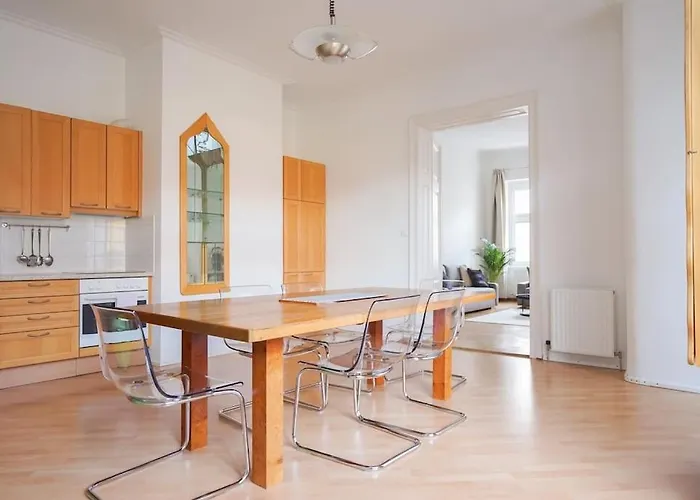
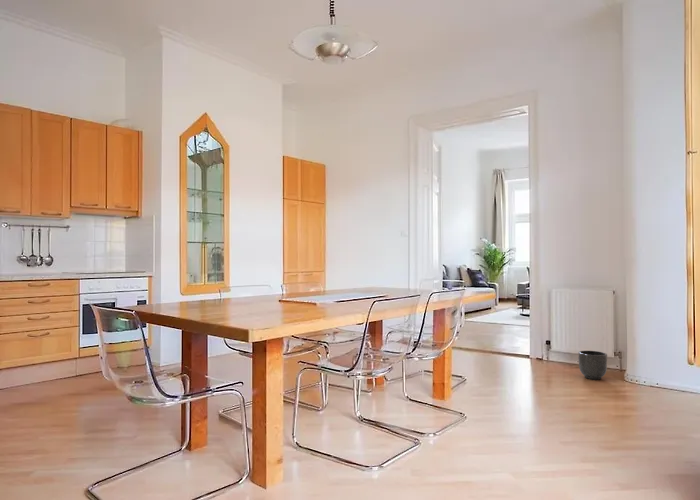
+ planter [577,350,608,381]
